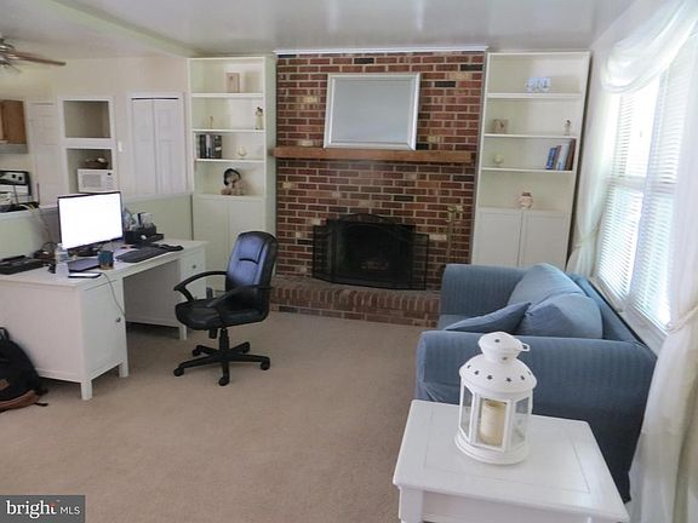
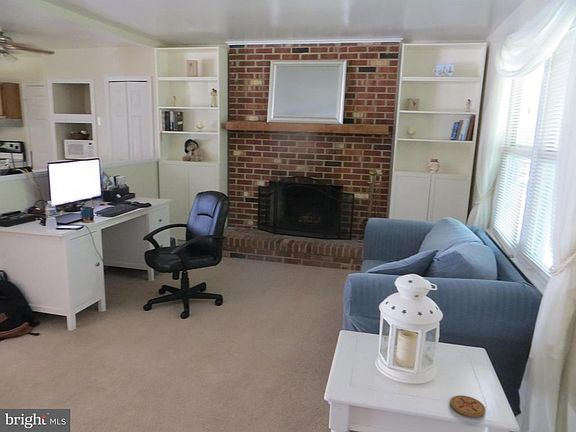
+ coaster [449,395,487,418]
